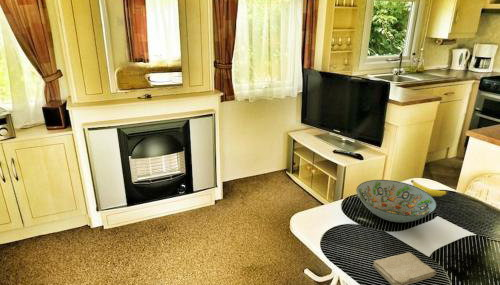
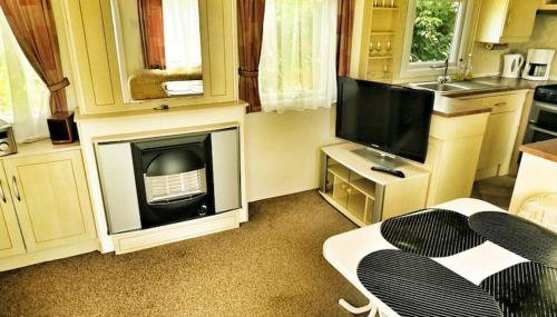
- banana [410,179,450,197]
- decorative bowl [355,179,438,223]
- washcloth [372,251,437,285]
